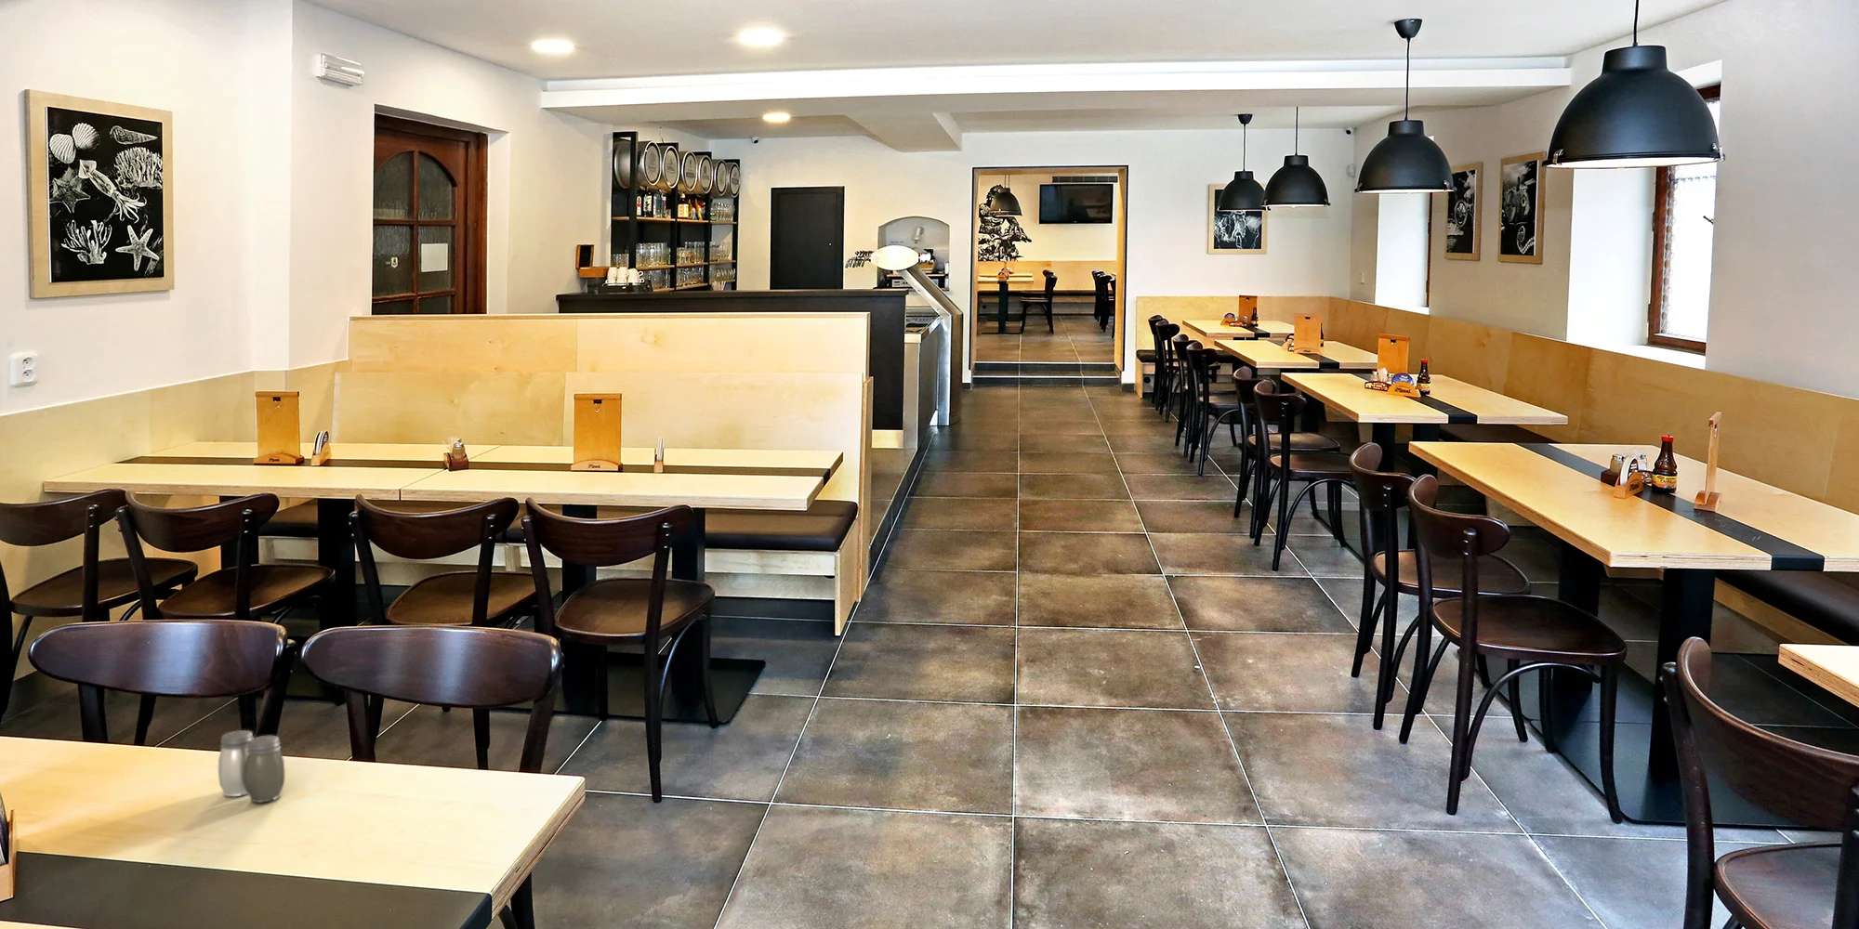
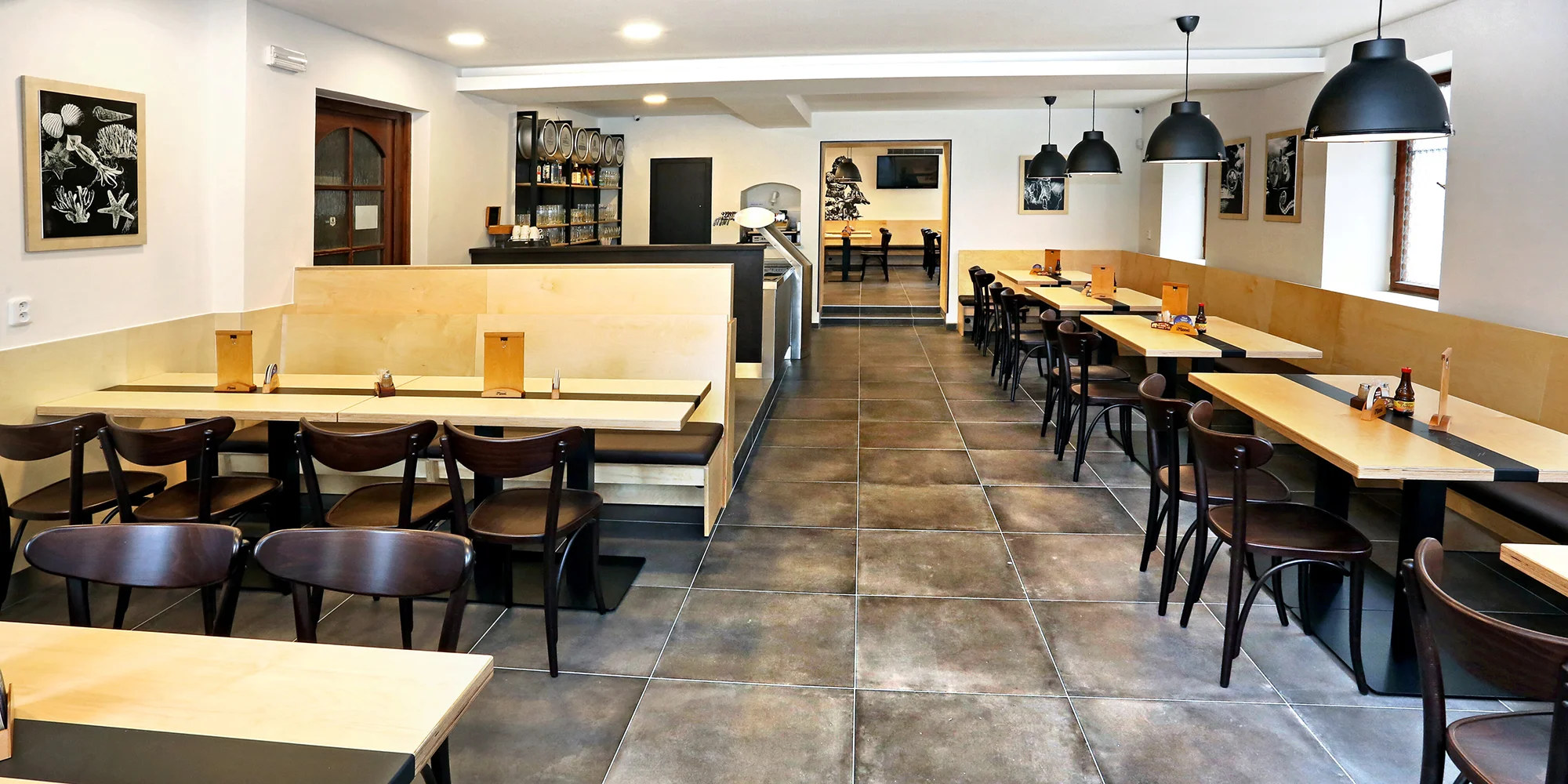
- salt and pepper shaker [217,729,286,803]
